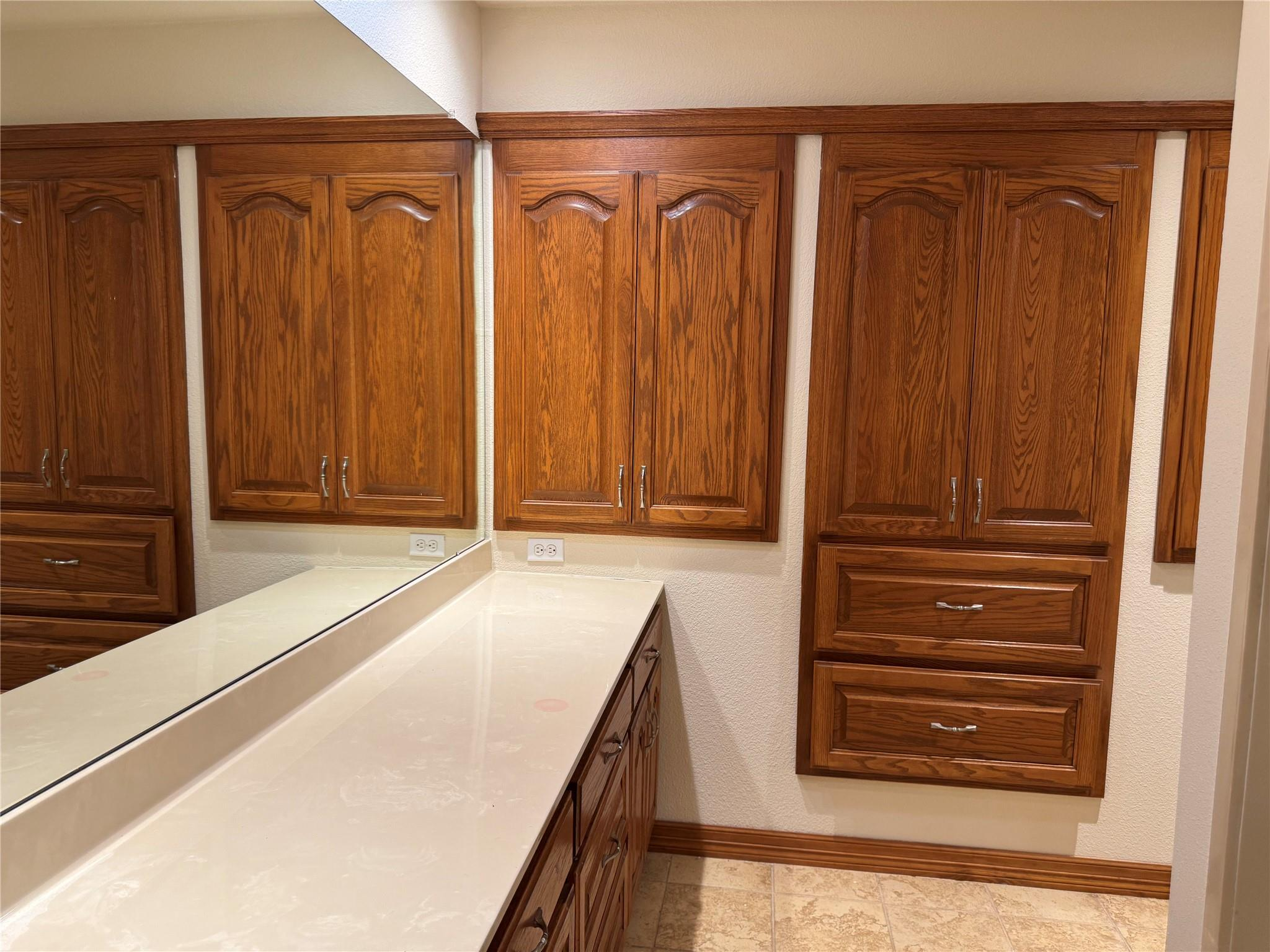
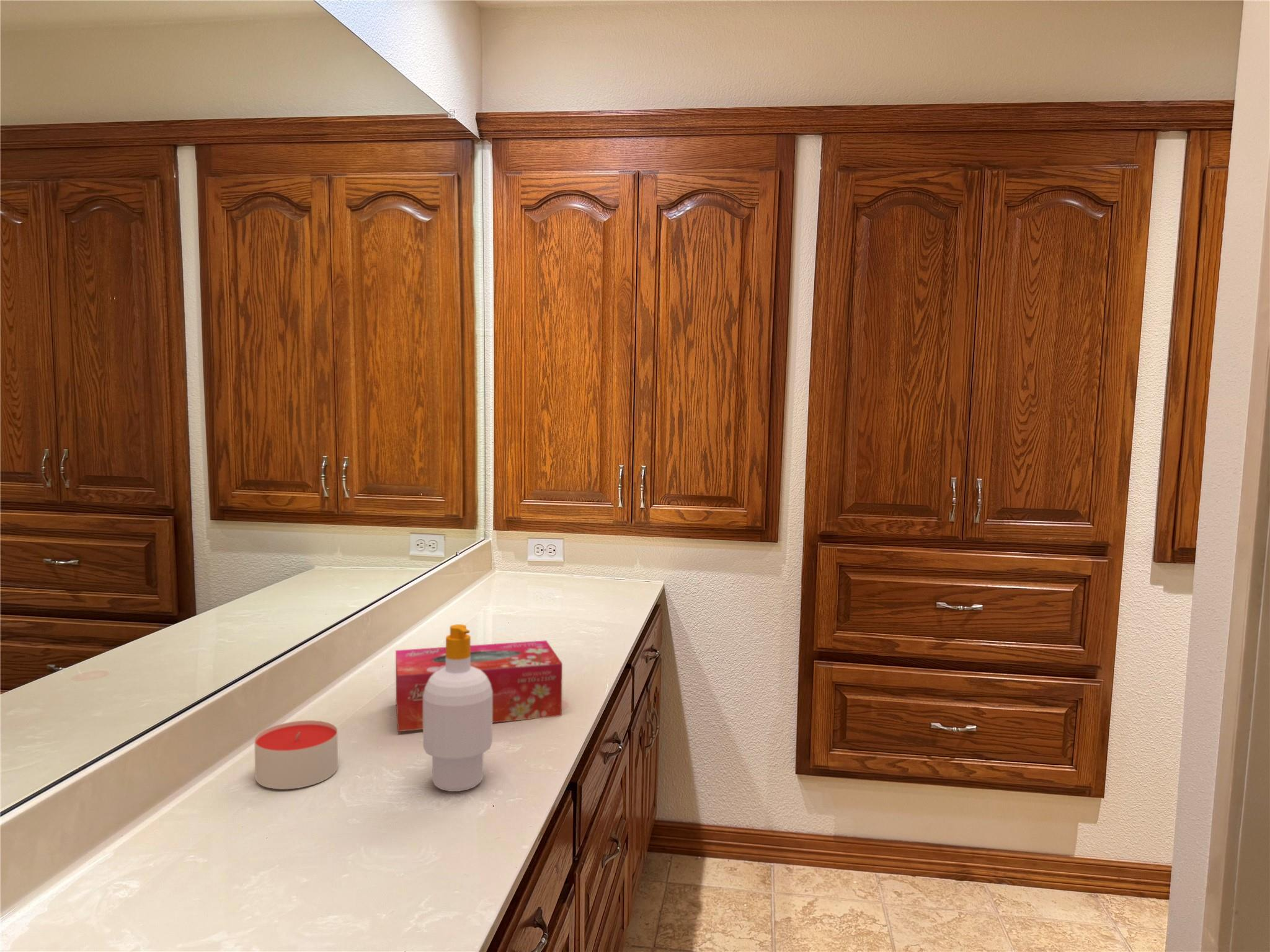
+ tissue box [395,640,563,732]
+ candle [254,720,339,790]
+ soap bottle [422,624,493,792]
